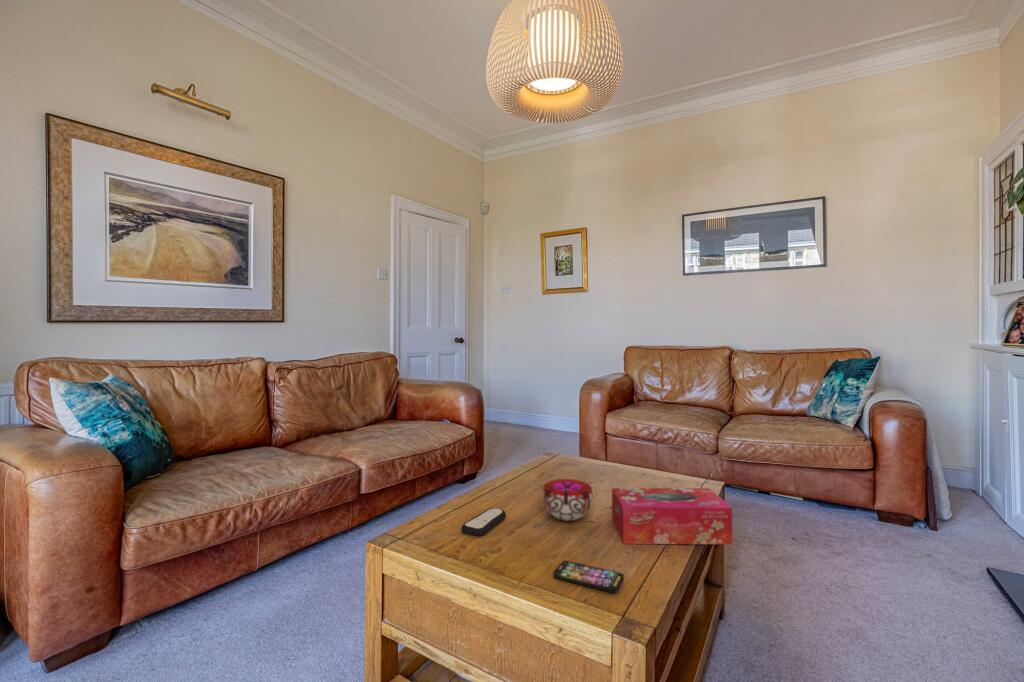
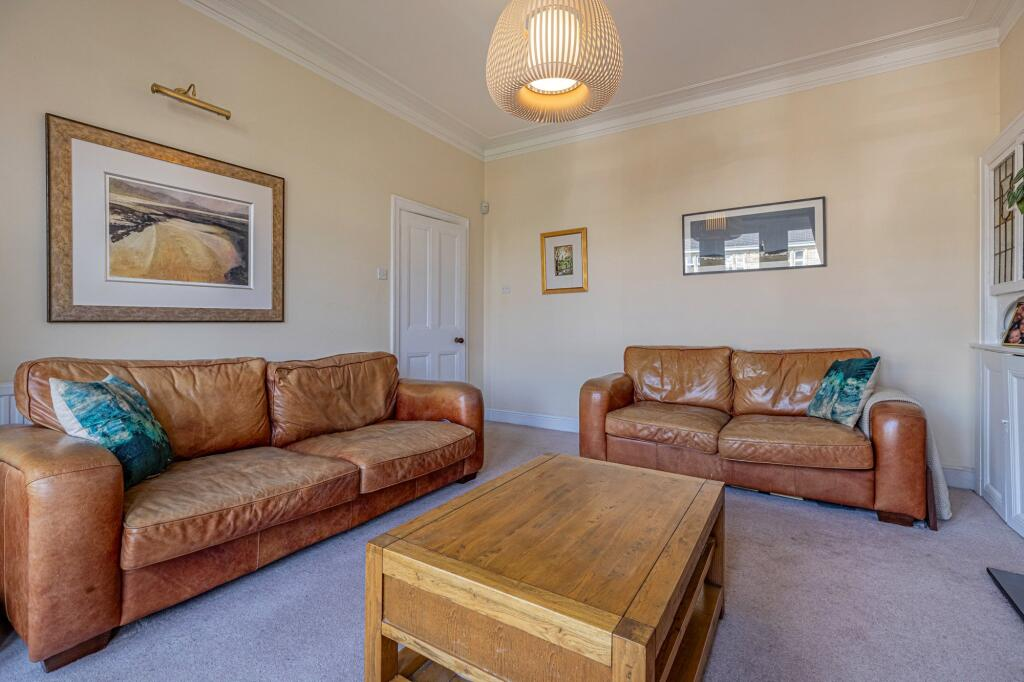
- remote control [460,507,507,537]
- decorative bowl [542,478,593,522]
- tissue box [611,487,733,545]
- smartphone [553,560,625,594]
